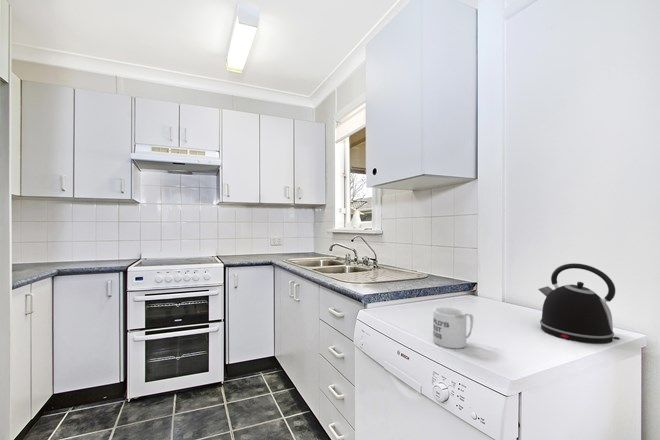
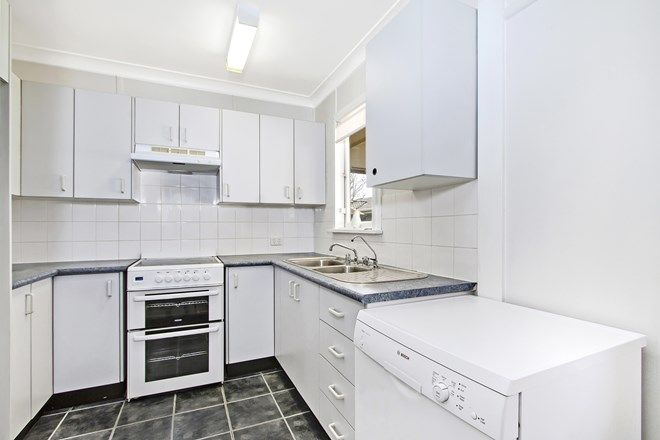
- kettle [537,262,621,345]
- mug [432,306,475,350]
